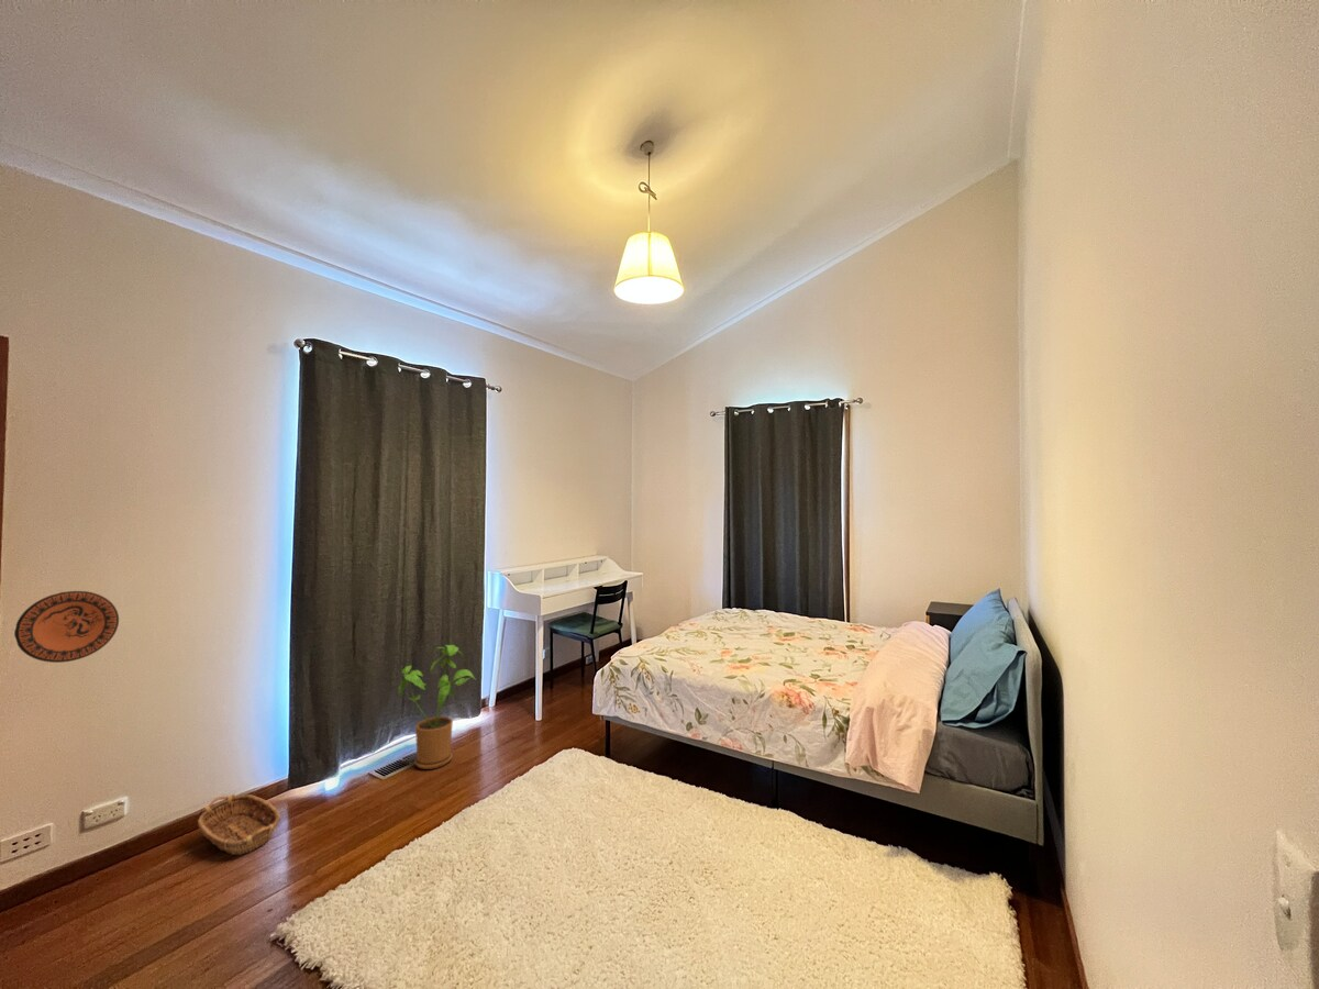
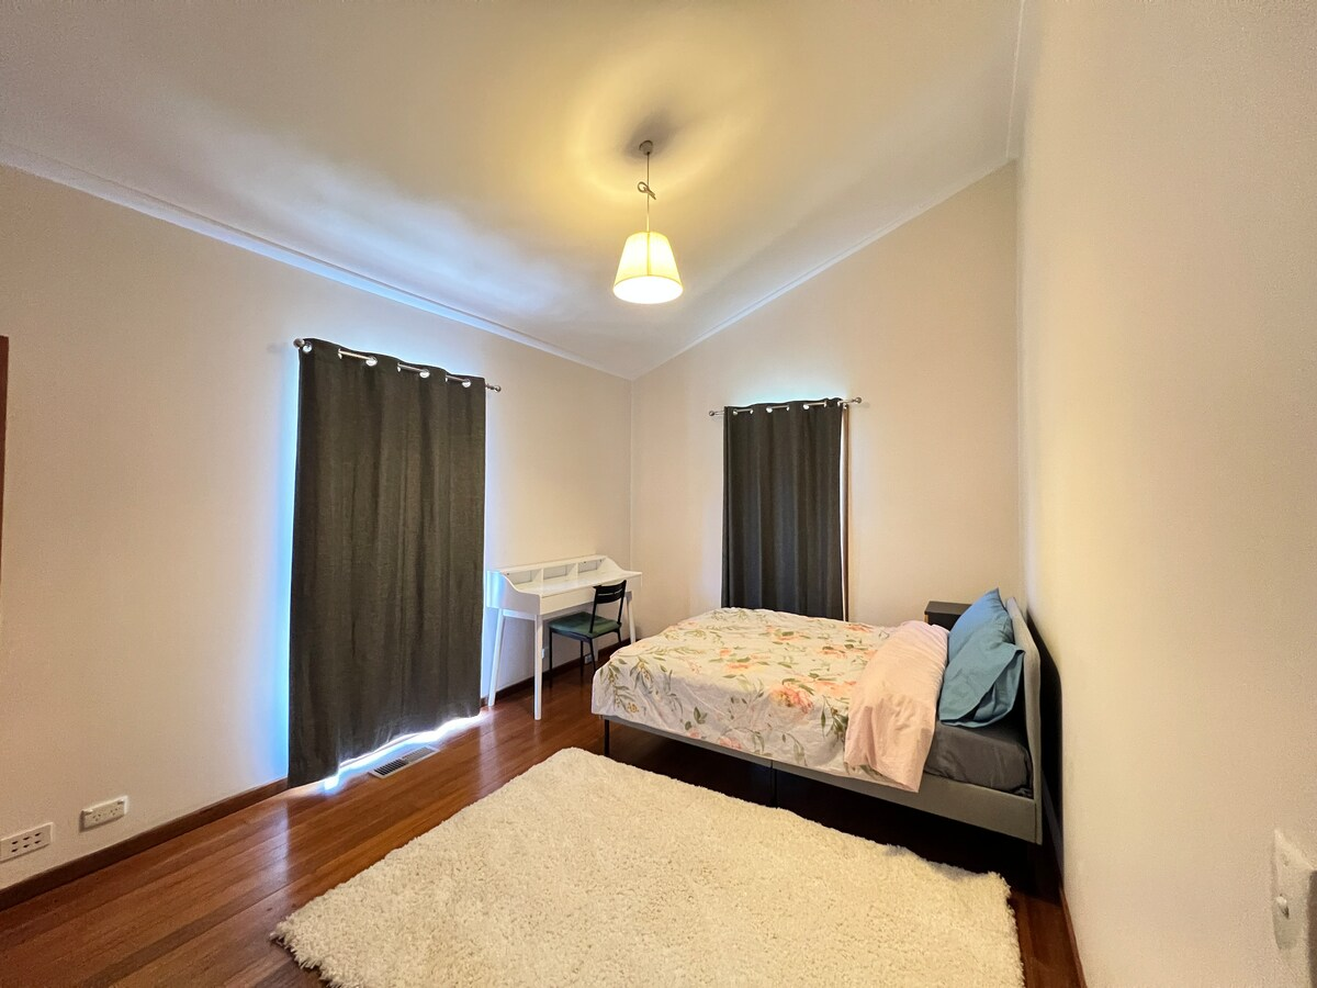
- decorative plate [13,590,120,664]
- basket [197,793,281,856]
- house plant [397,644,476,770]
